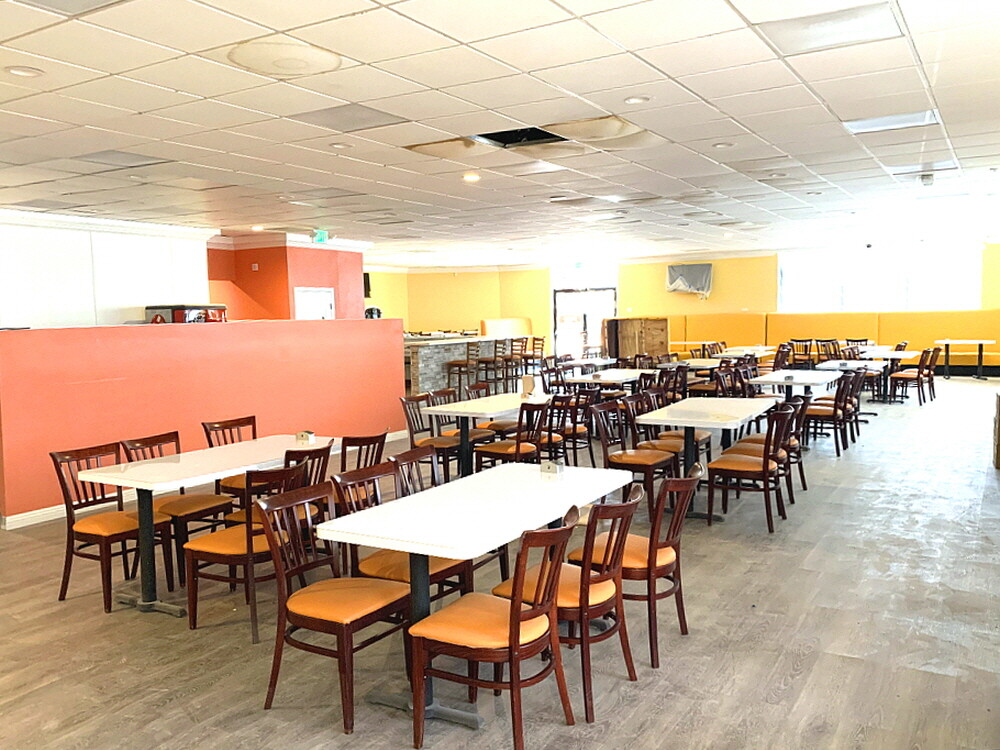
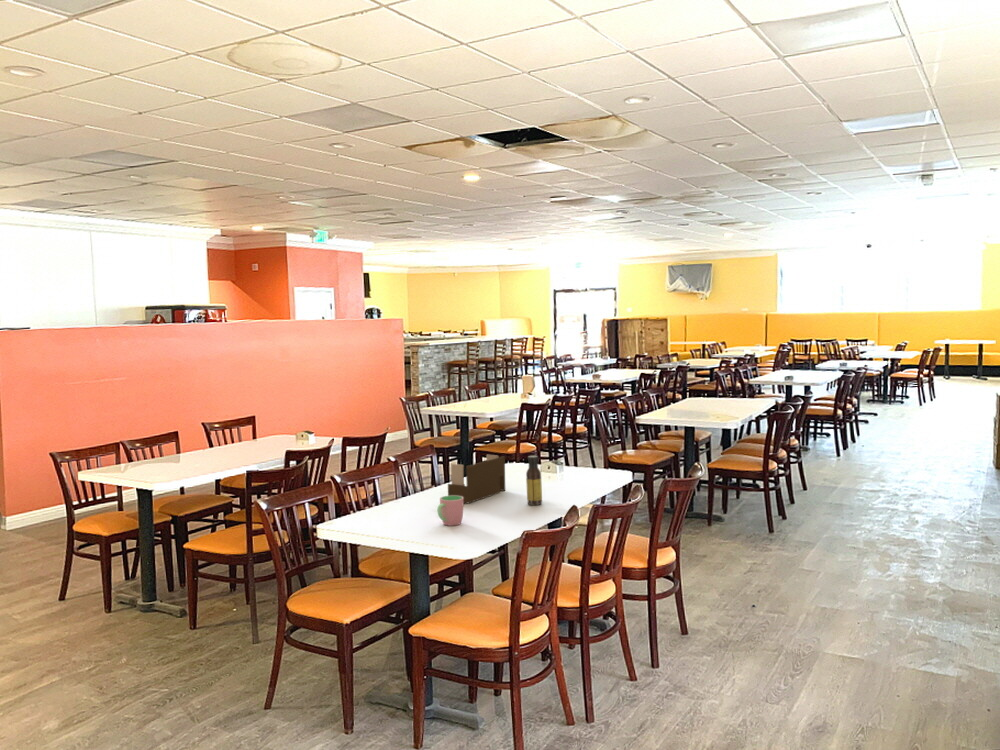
+ cup [436,495,464,527]
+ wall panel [447,454,506,504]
+ sauce bottle [525,455,543,506]
